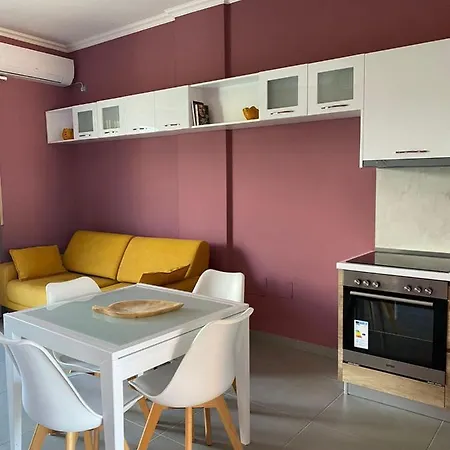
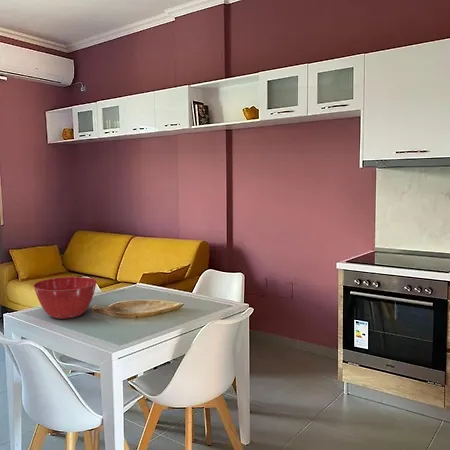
+ mixing bowl [32,276,98,320]
